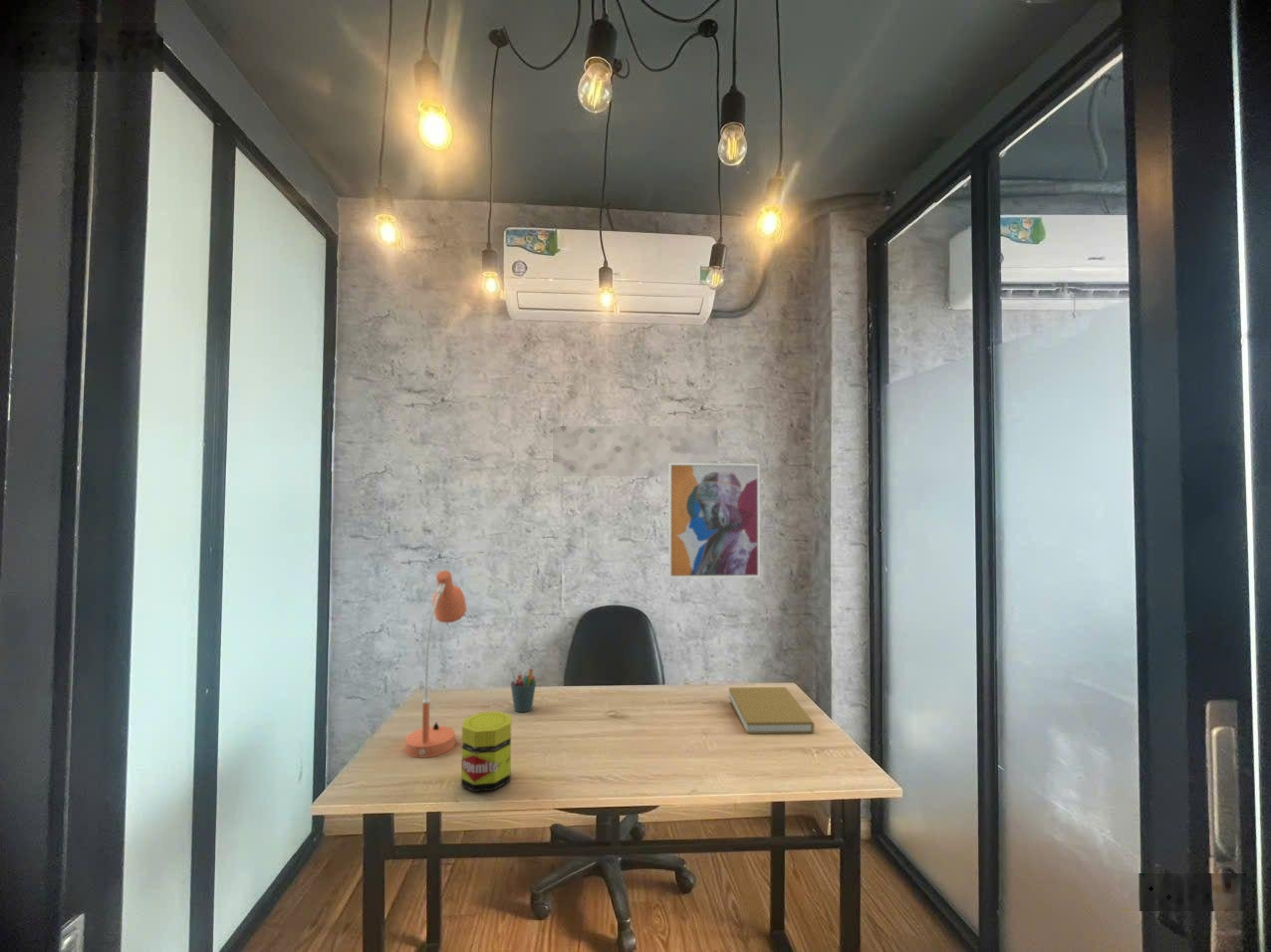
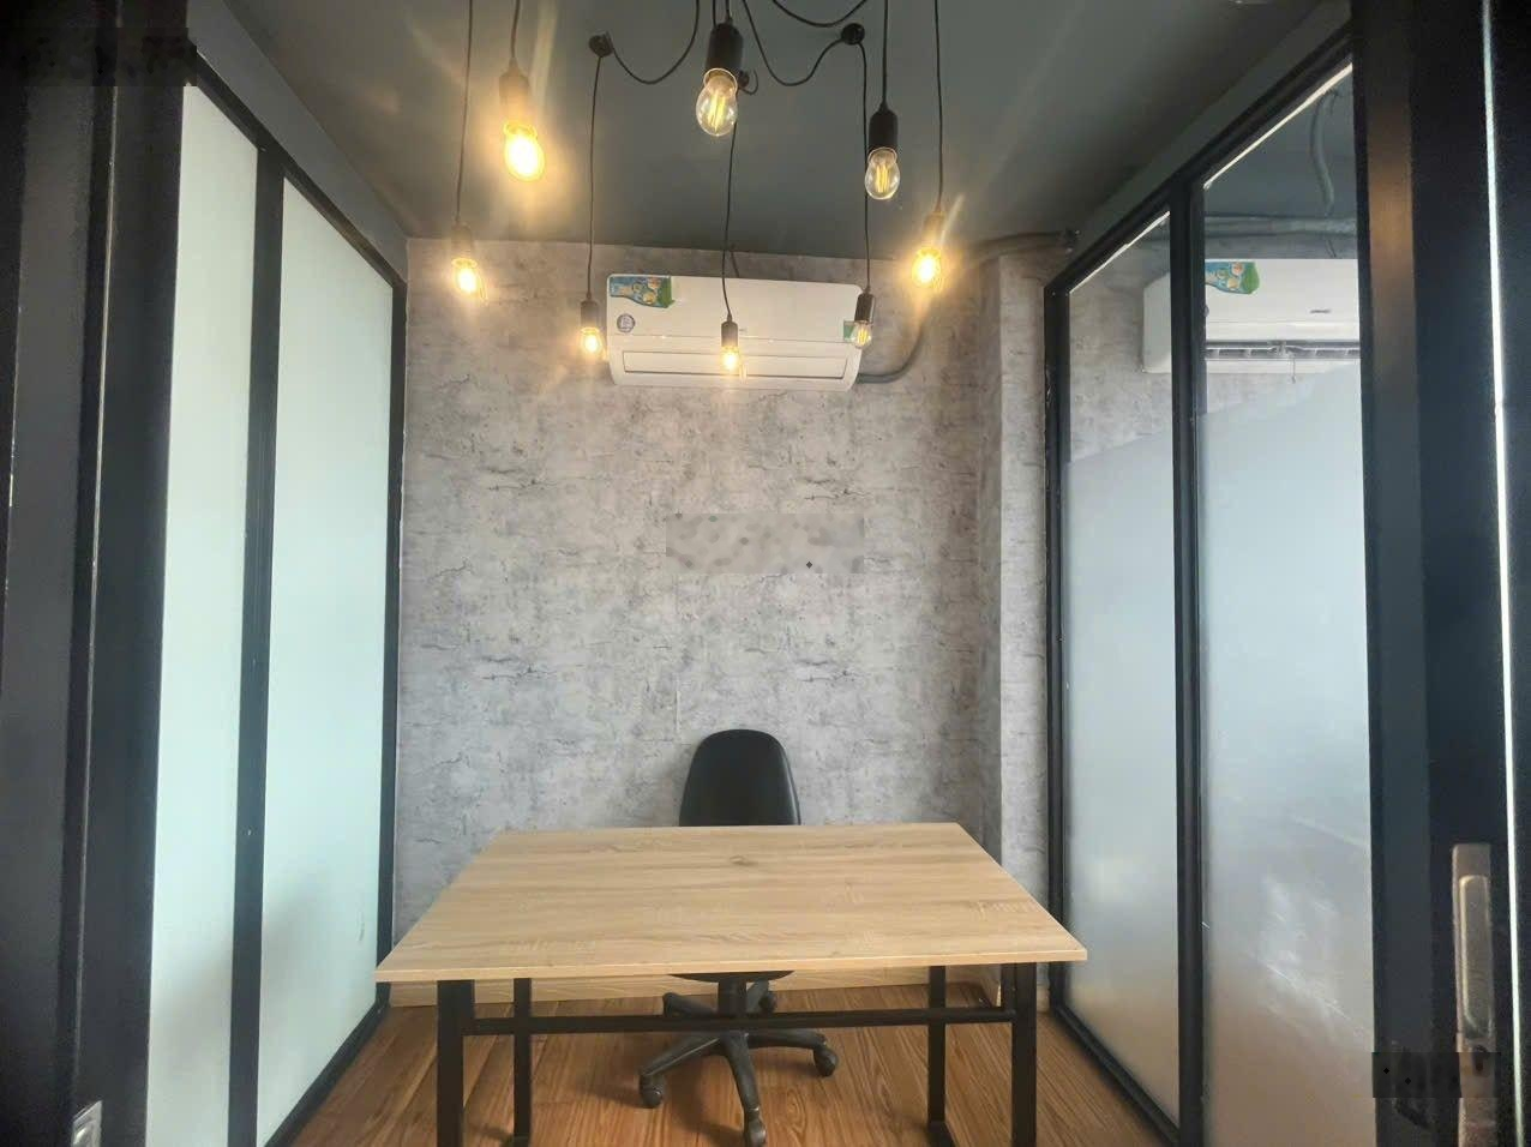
- pen holder [510,665,537,713]
- wall art [667,462,761,579]
- jar [460,710,512,793]
- book [728,686,815,735]
- desk lamp [403,570,467,758]
